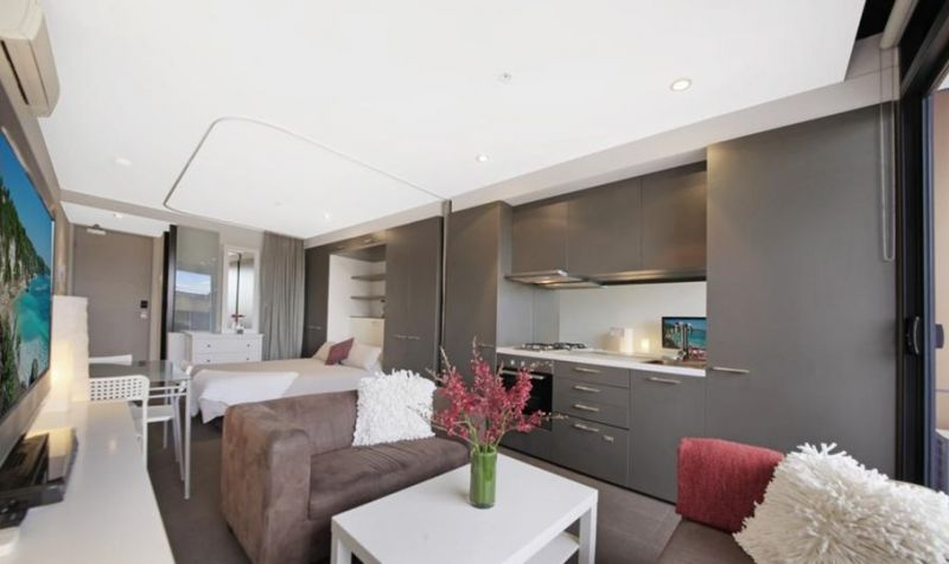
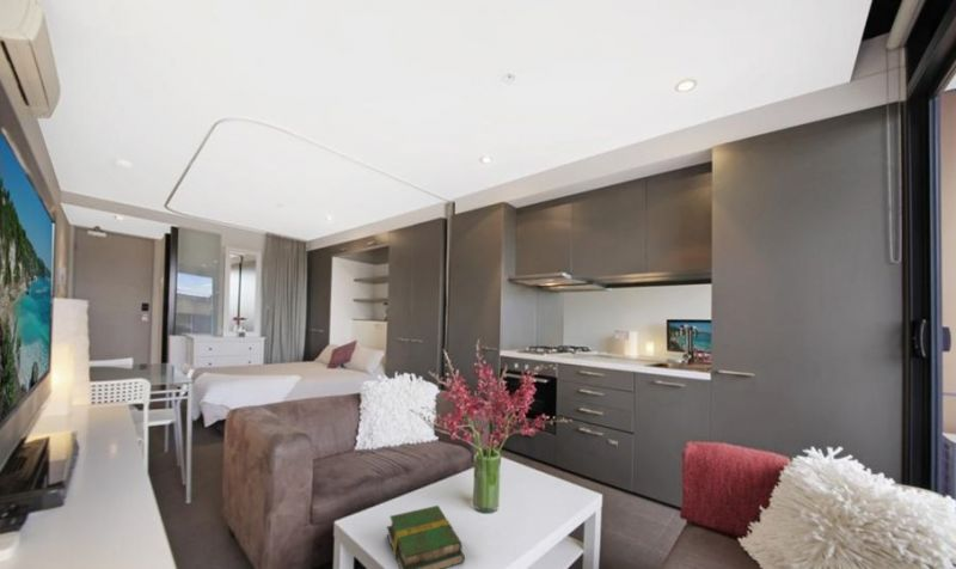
+ book [386,504,466,569]
